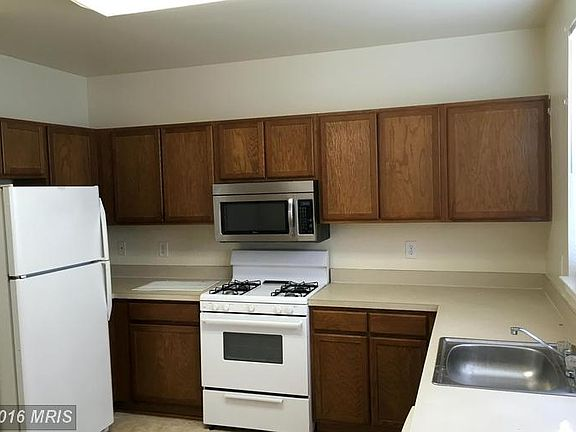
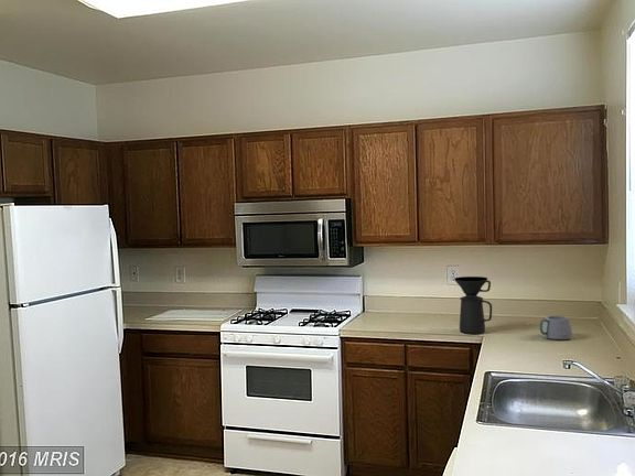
+ coffee maker [453,275,493,335]
+ mug [532,315,573,340]
